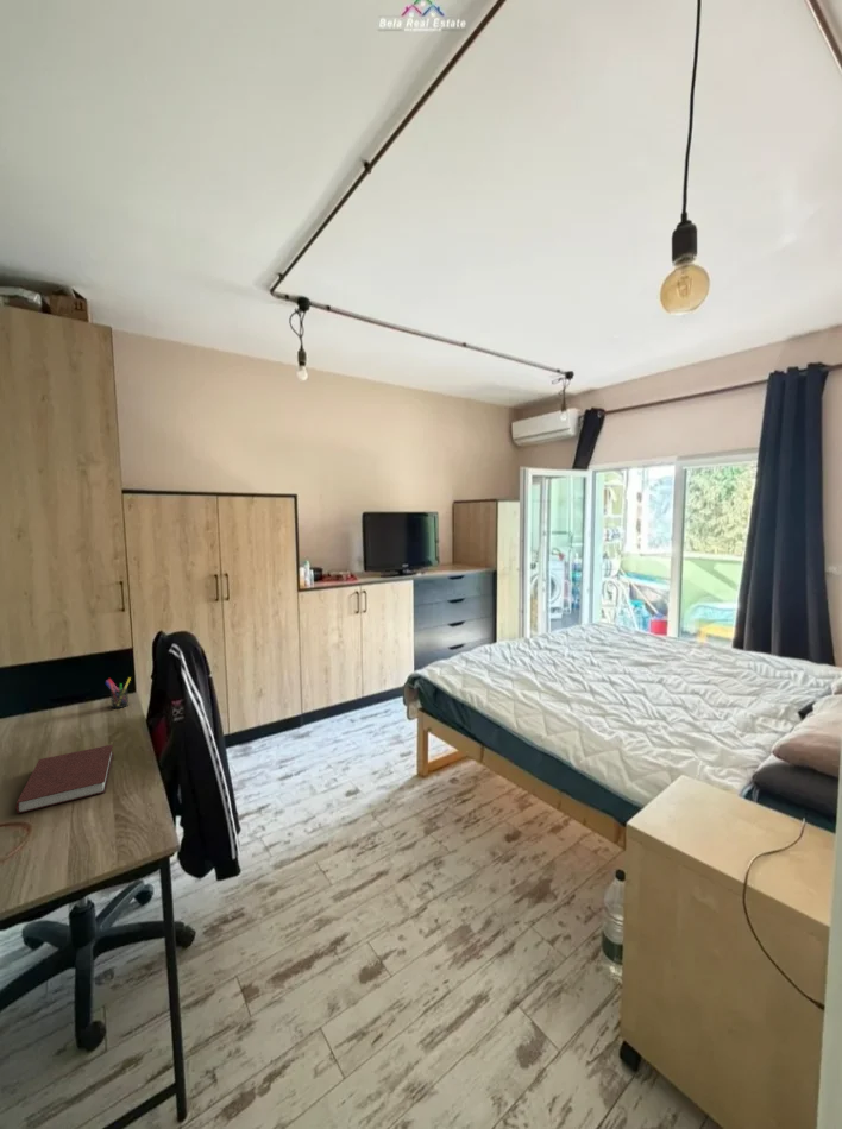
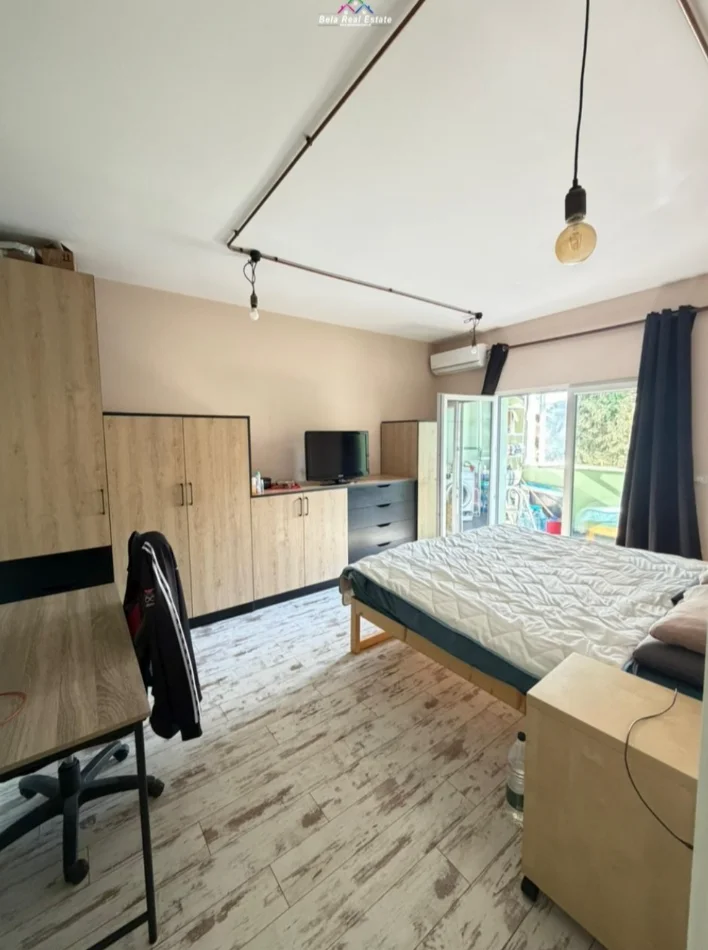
- pen holder [105,676,132,709]
- notebook [14,744,114,814]
